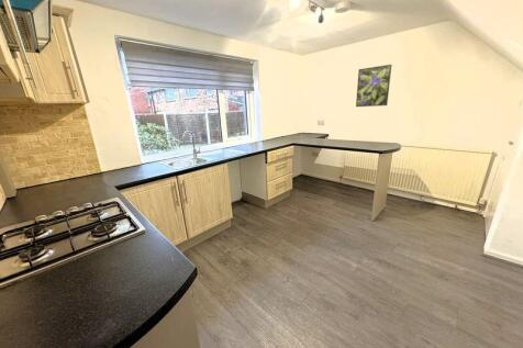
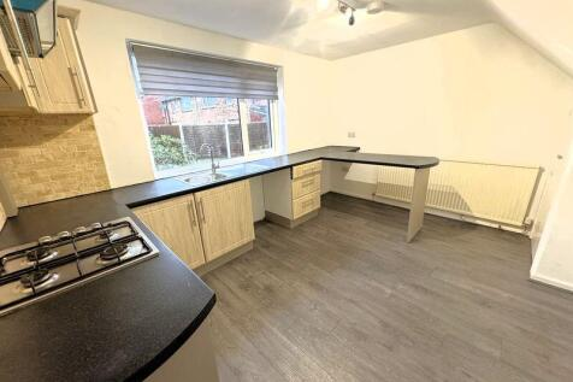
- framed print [355,64,392,108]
